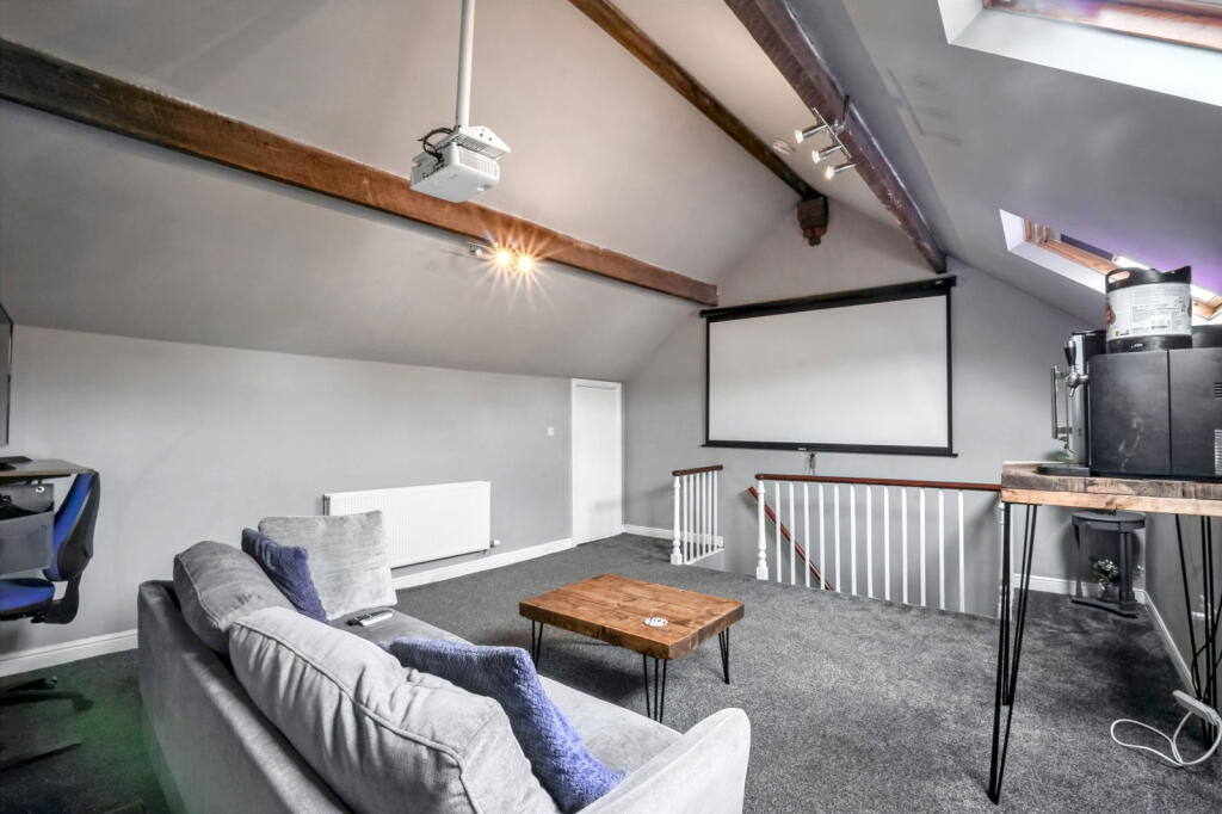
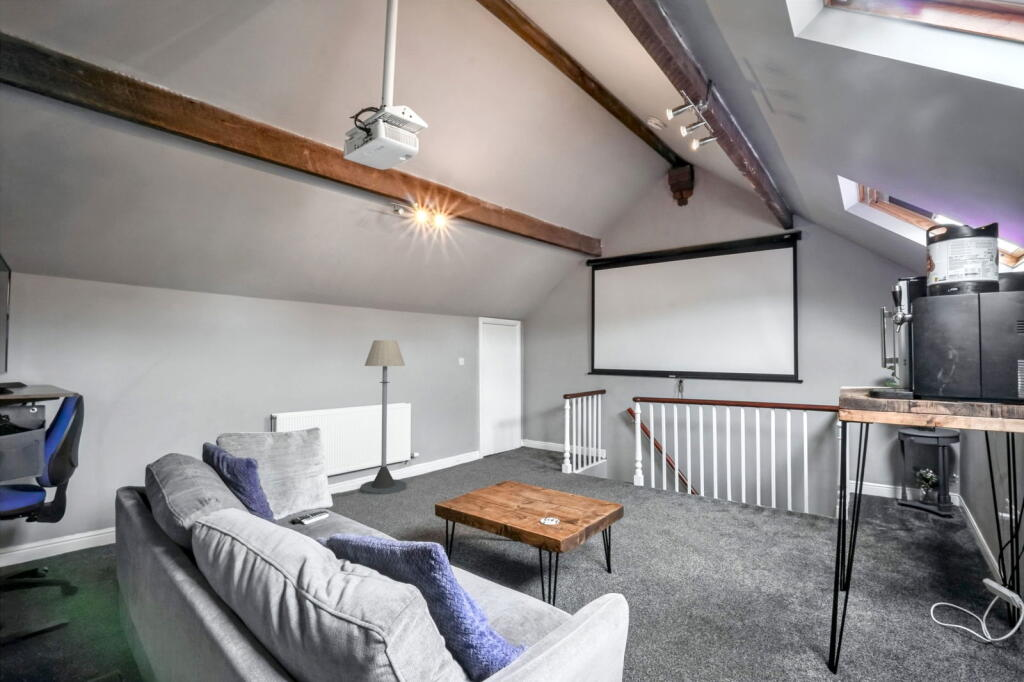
+ floor lamp [359,339,407,495]
